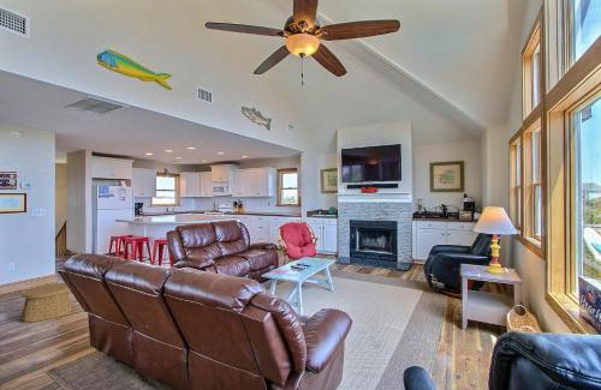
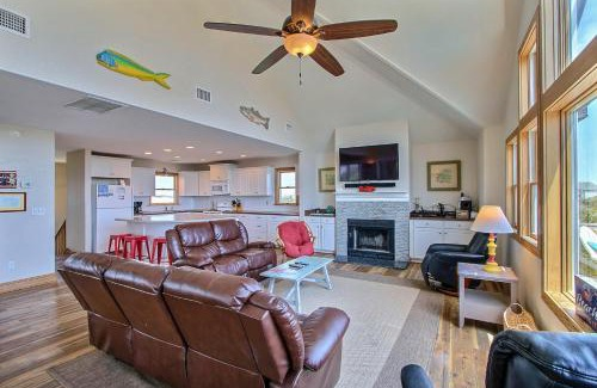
- basket [19,282,73,323]
